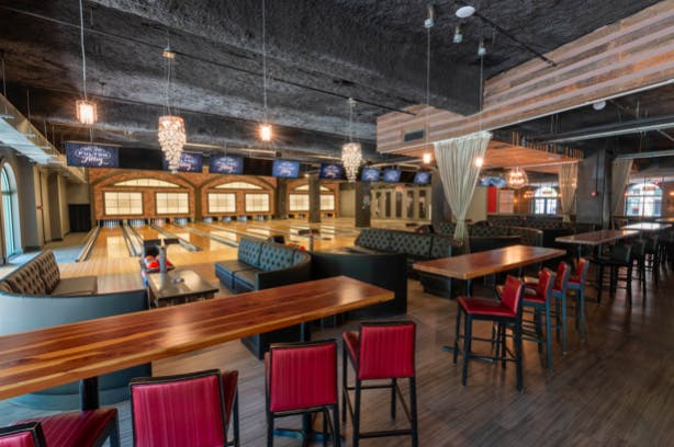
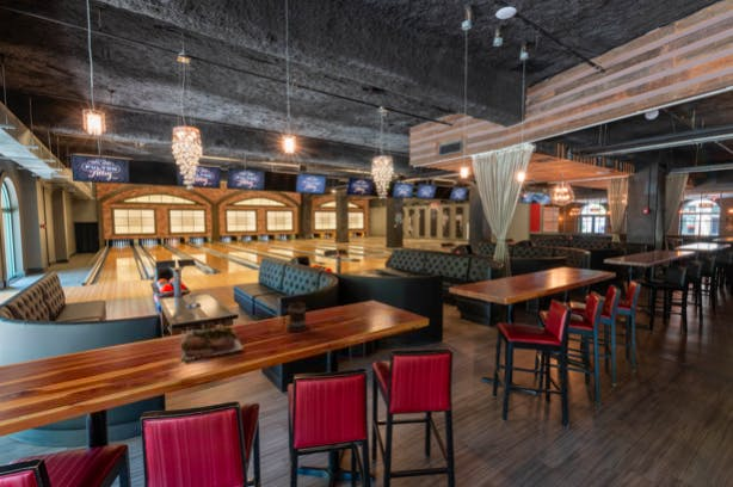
+ food platter [180,323,245,364]
+ beer mug [279,301,309,333]
